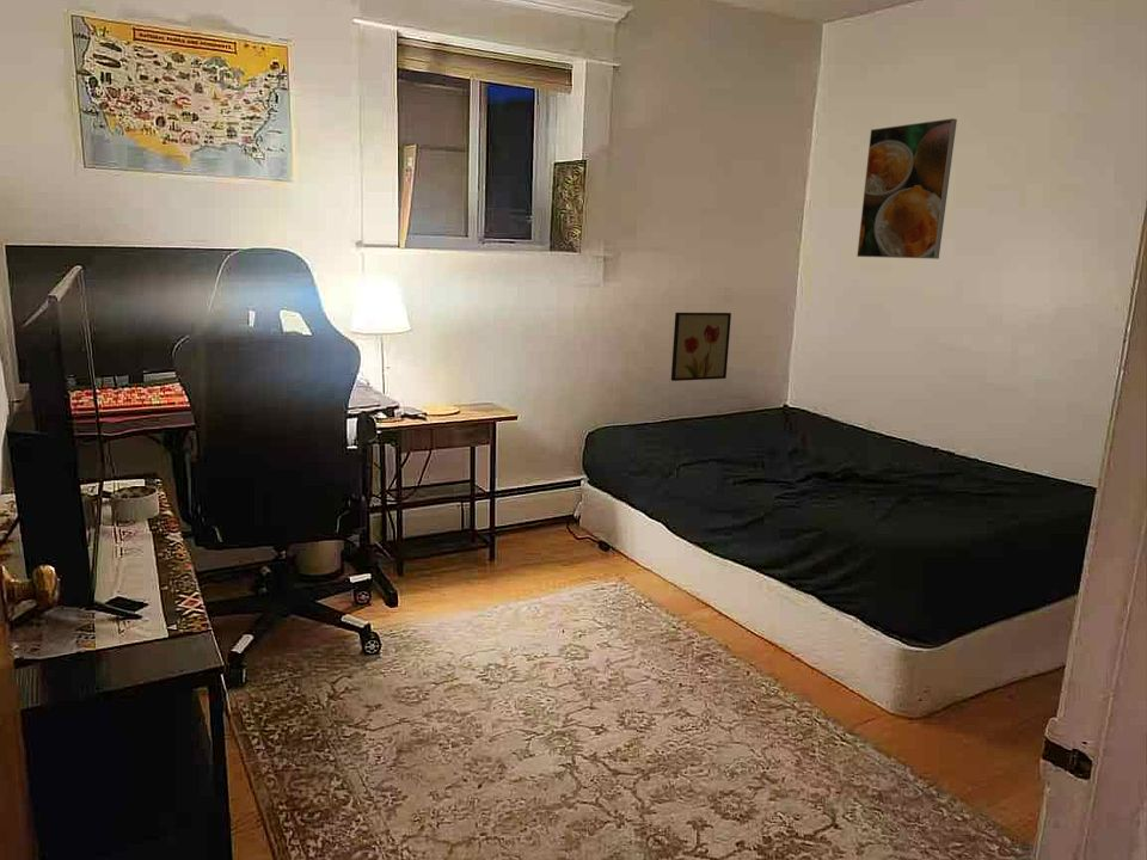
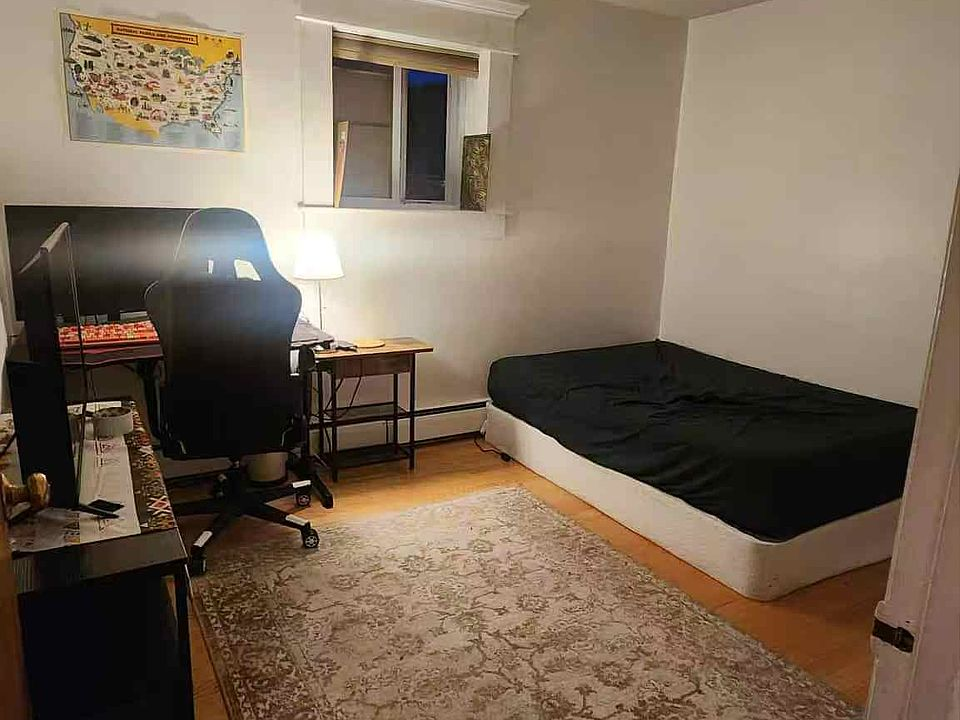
- wall art [670,312,732,382]
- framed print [855,117,958,260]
